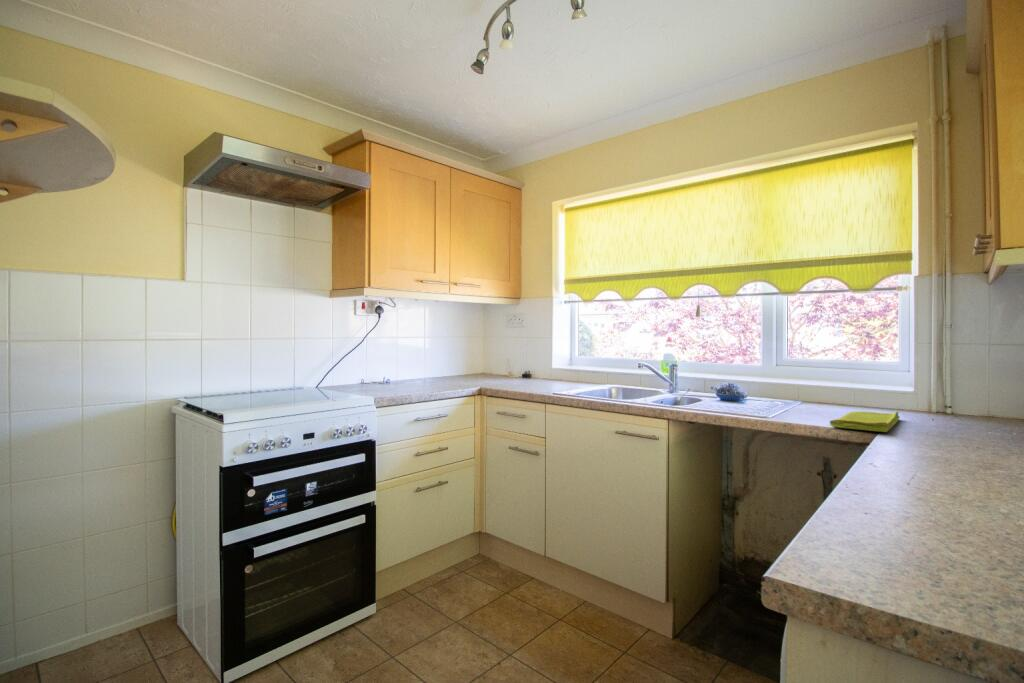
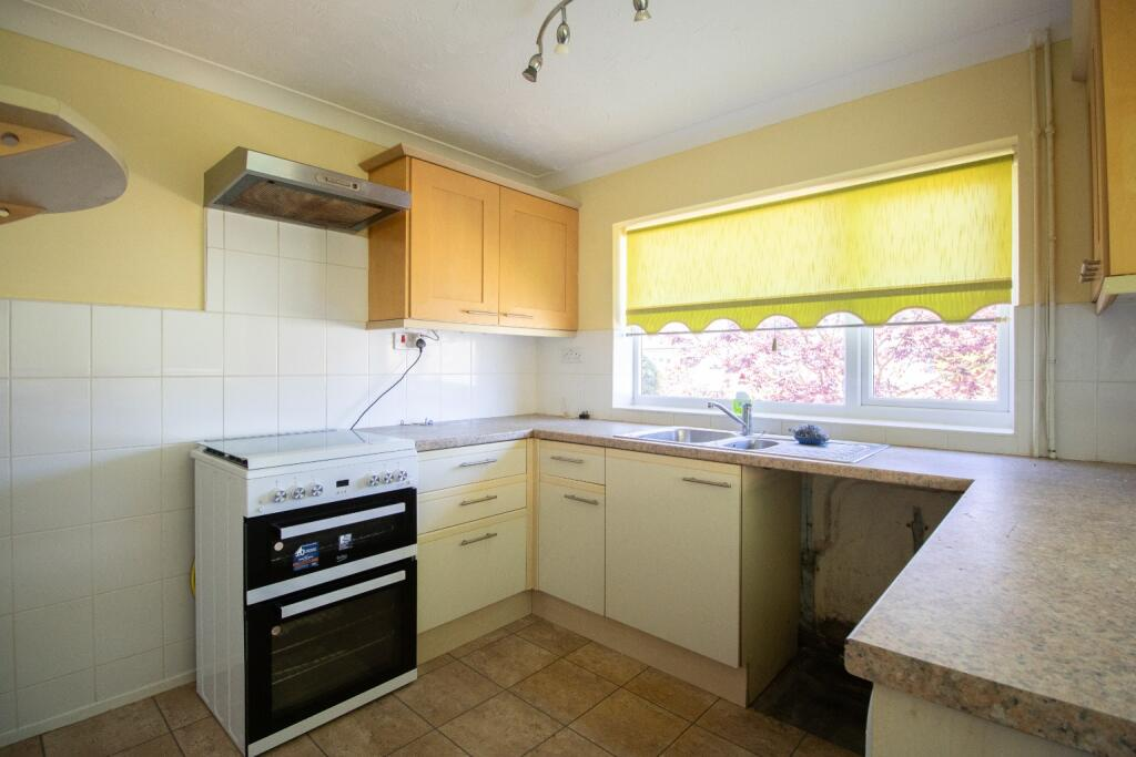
- dish towel [829,410,901,433]
